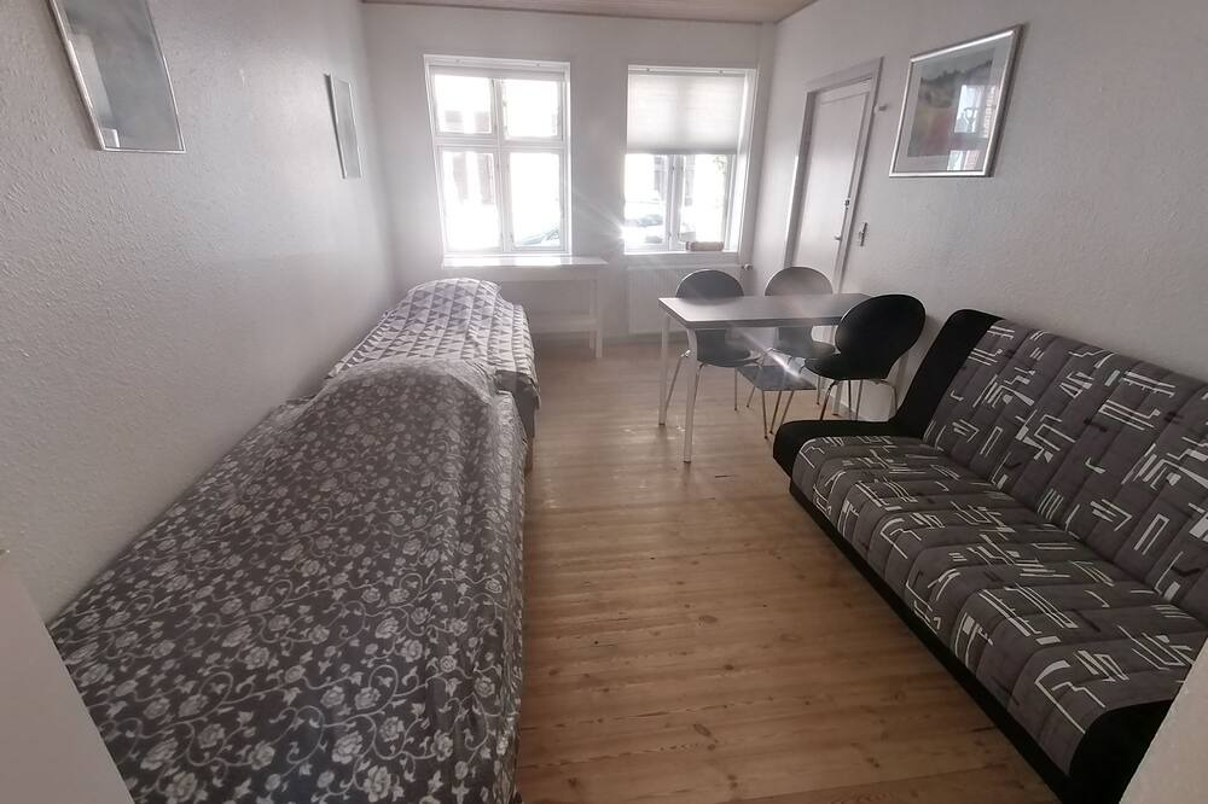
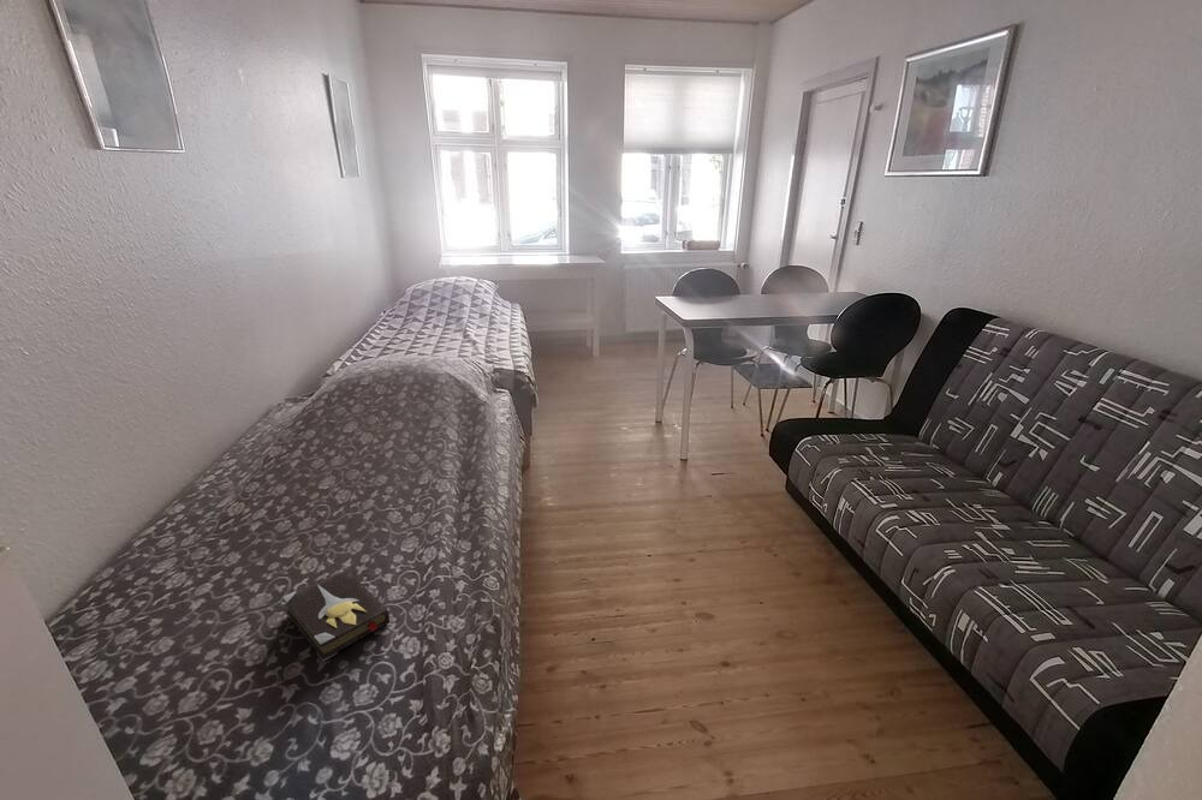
+ hardback book [281,568,391,662]
